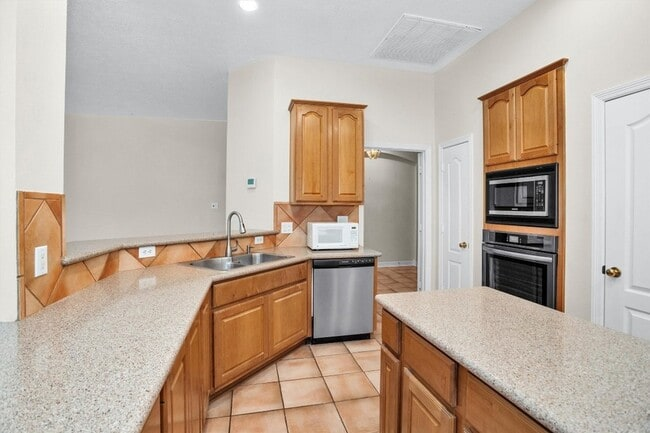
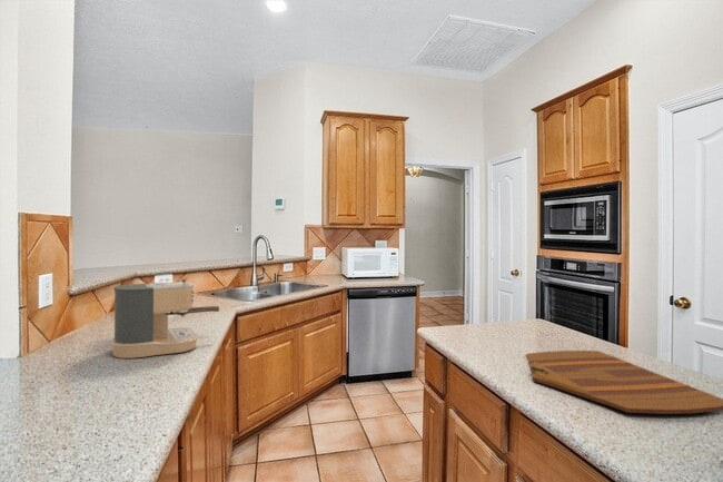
+ coffee maker [110,278,220,360]
+ cutting board [525,350,723,415]
